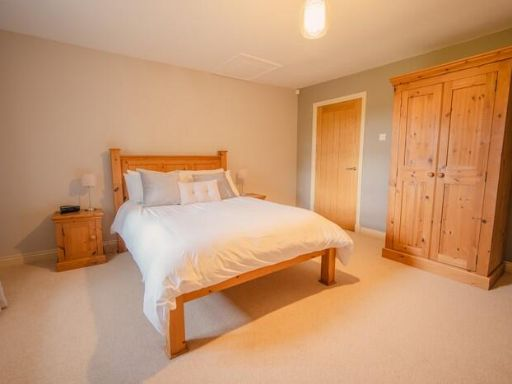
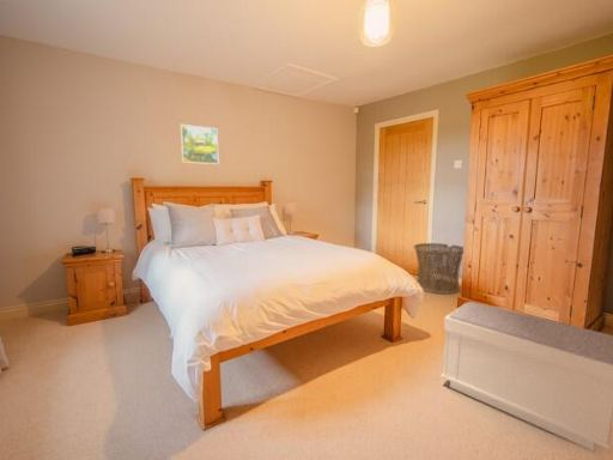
+ bench [439,301,613,452]
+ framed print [180,123,220,165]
+ basket [413,242,465,295]
